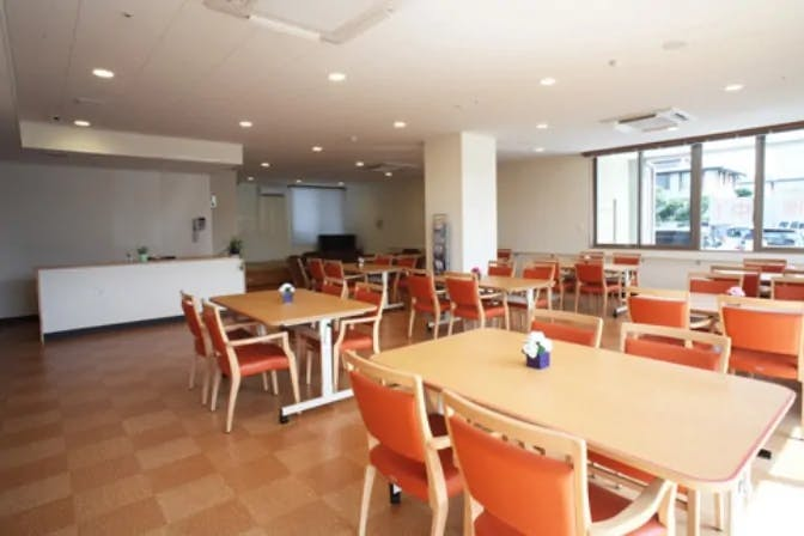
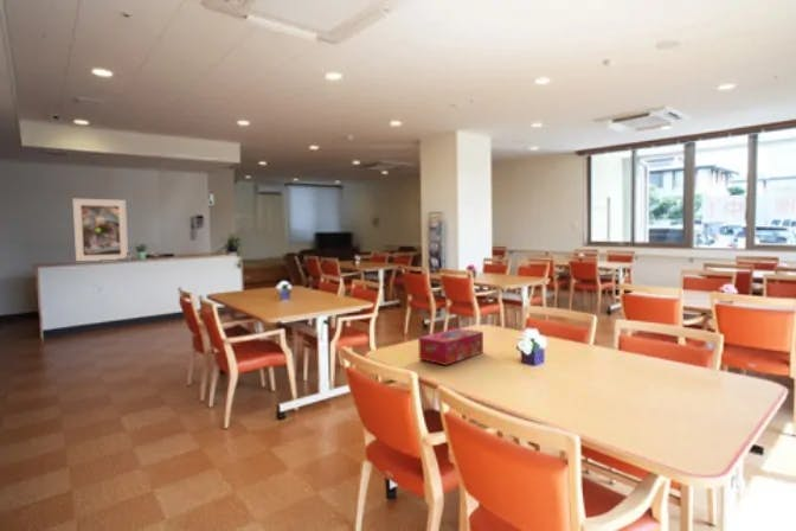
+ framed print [71,198,129,262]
+ tissue box [417,327,484,366]
